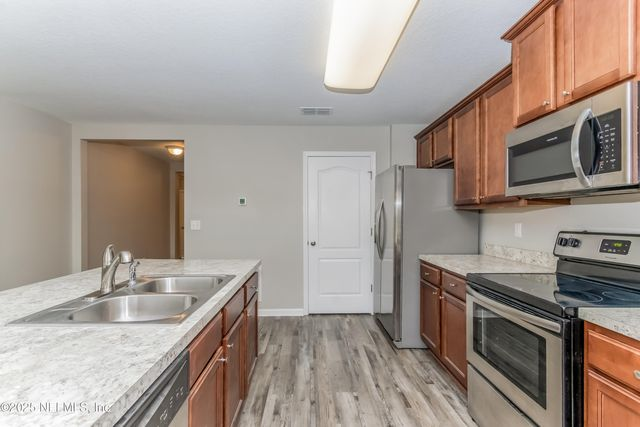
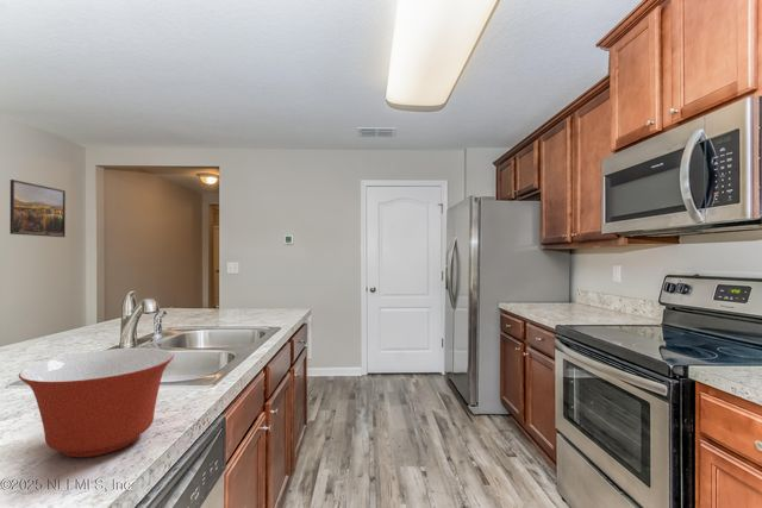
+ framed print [8,178,67,238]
+ mixing bowl [18,346,175,459]
